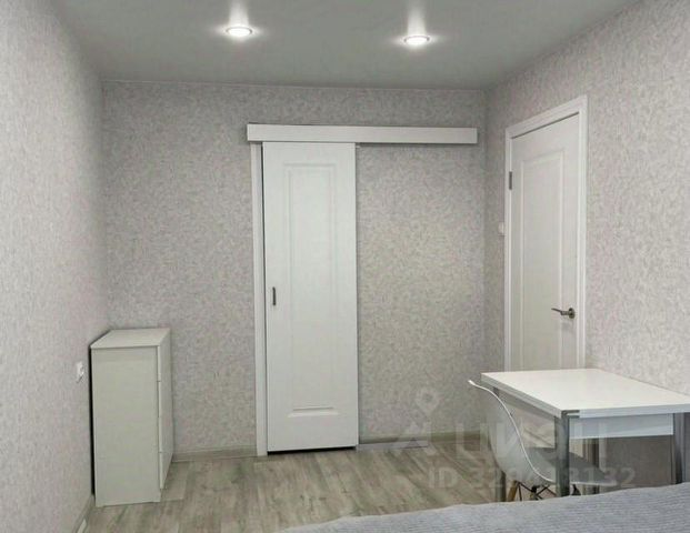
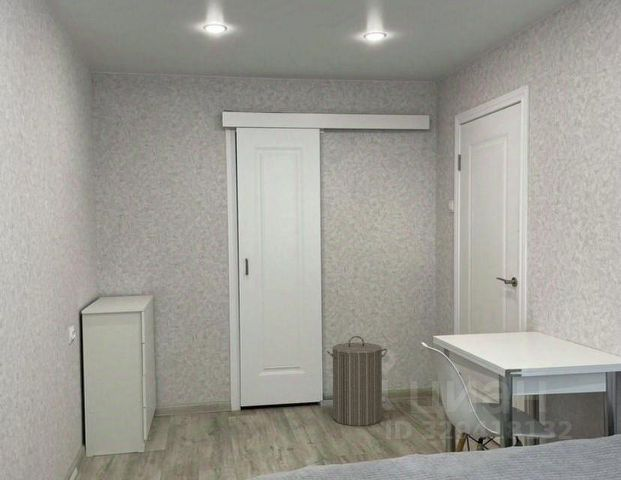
+ laundry hamper [326,335,388,427]
